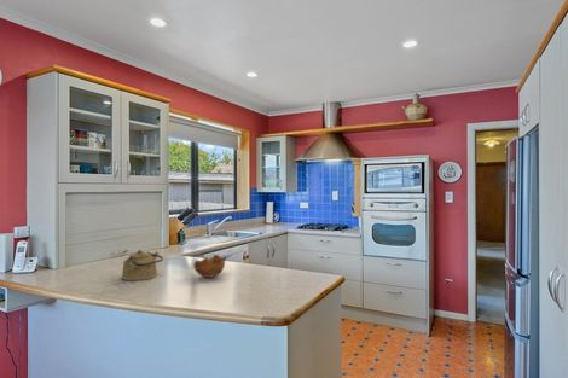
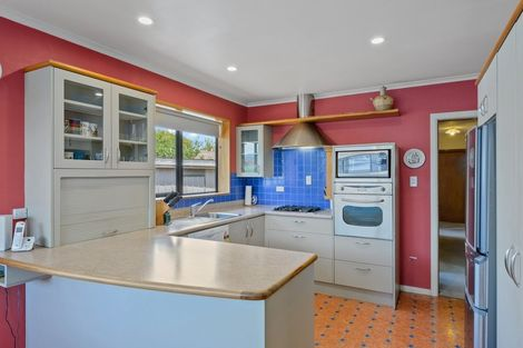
- kettle [120,249,164,281]
- bowl [193,254,227,279]
